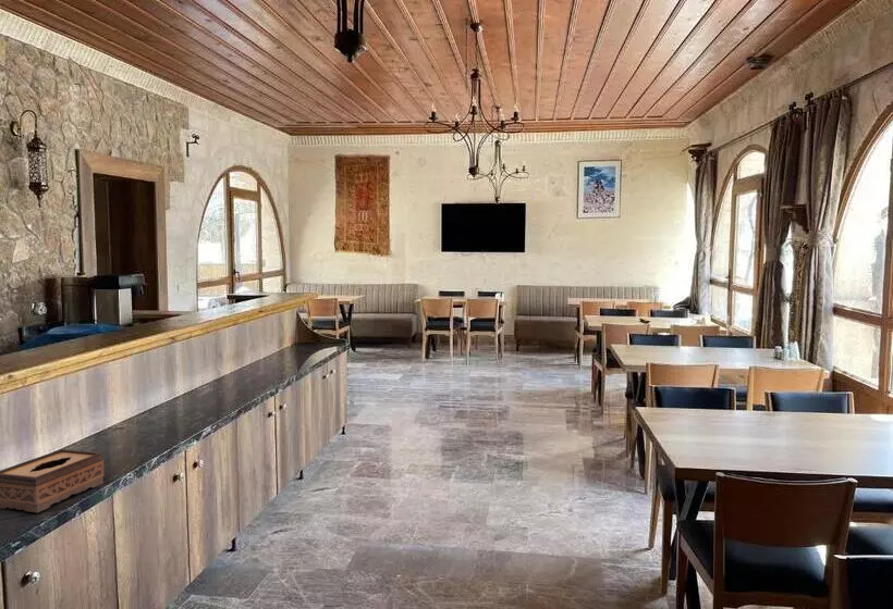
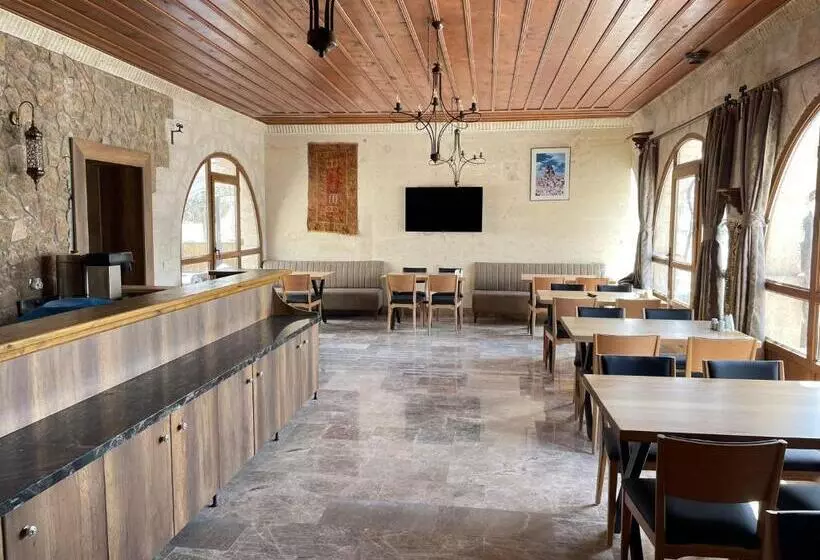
- tissue box [0,448,106,513]
